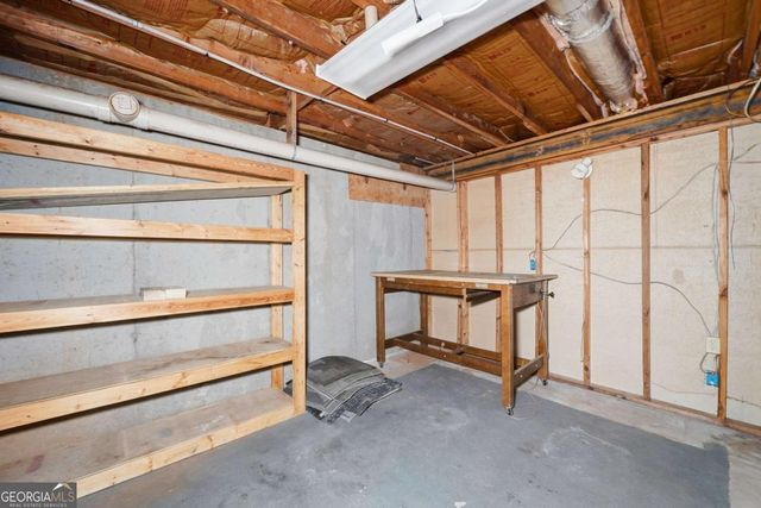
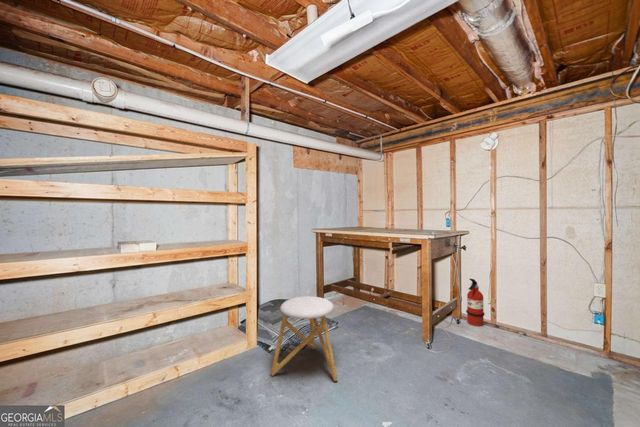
+ fire extinguisher [465,278,486,327]
+ stool [270,295,338,382]
